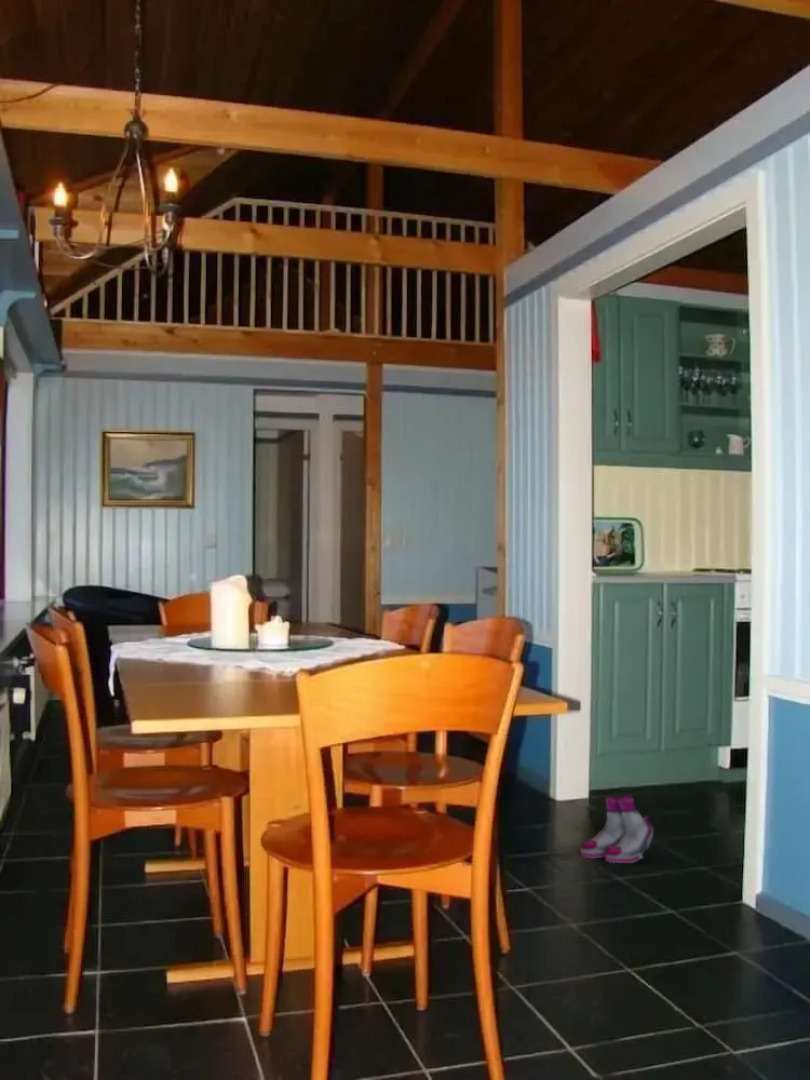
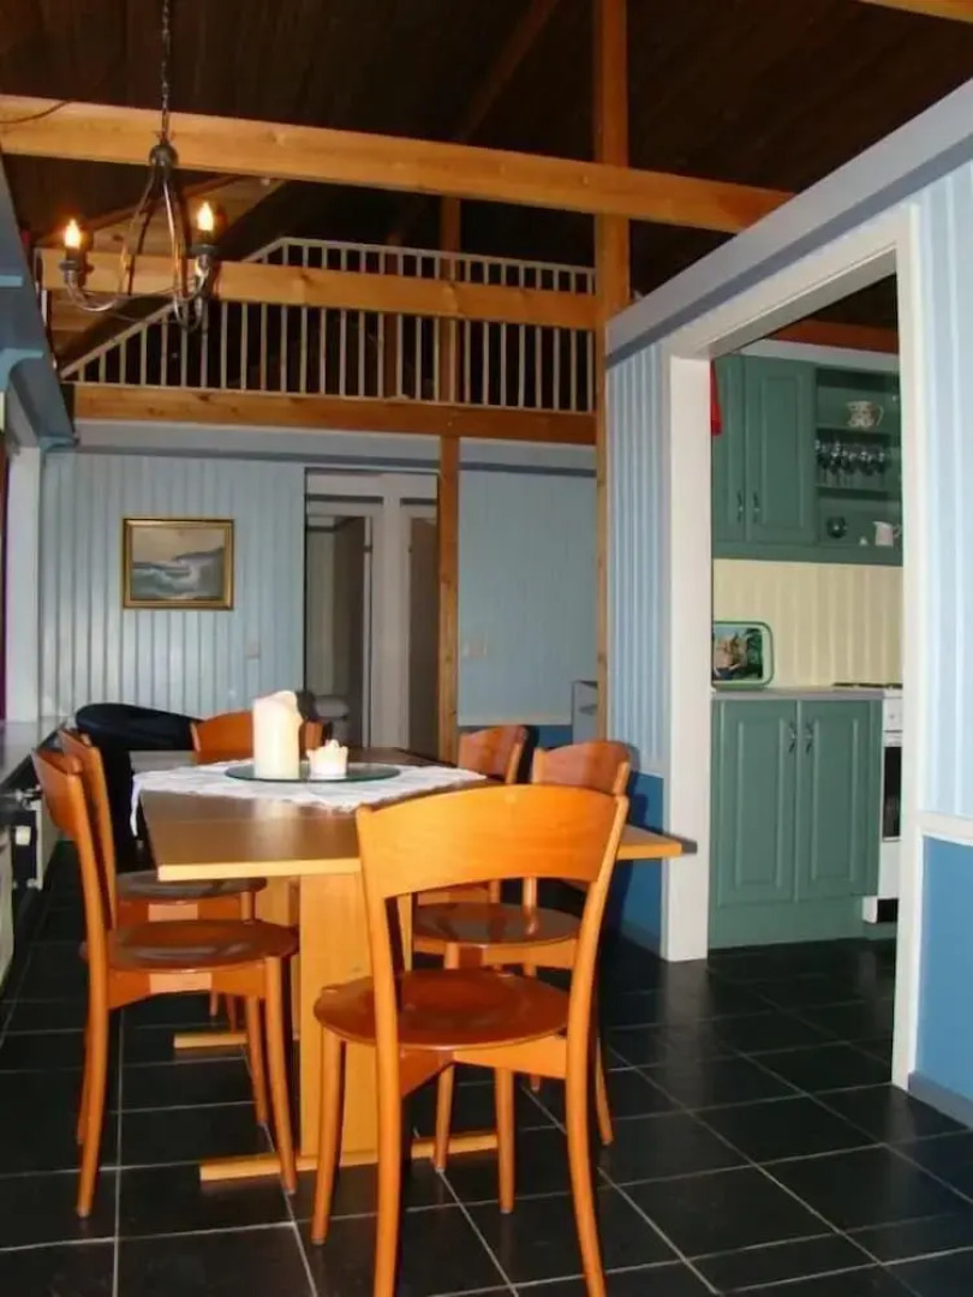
- boots [579,794,655,864]
